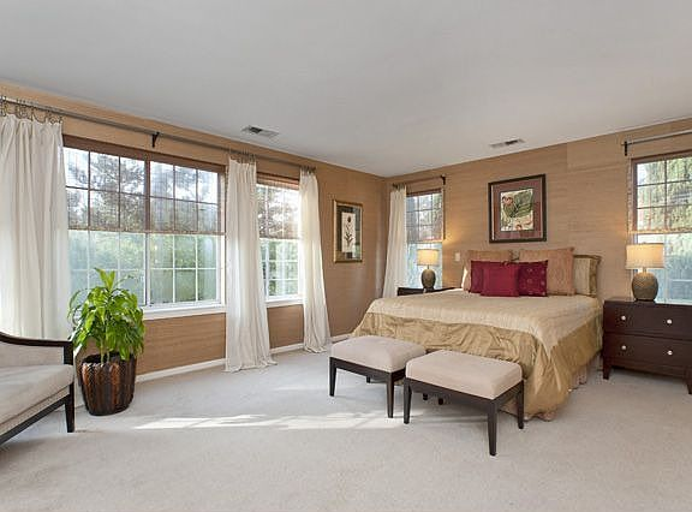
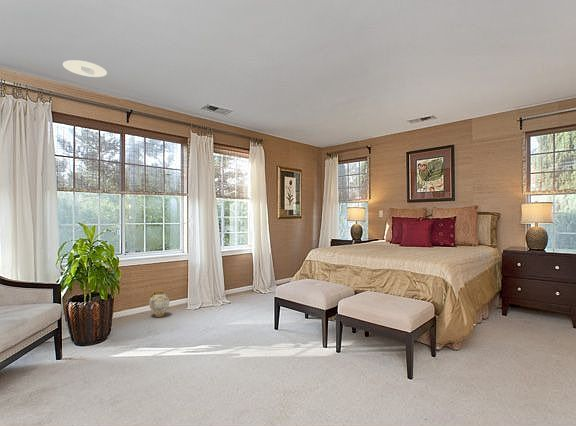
+ ceramic jug [148,289,170,318]
+ recessed light [62,59,108,78]
